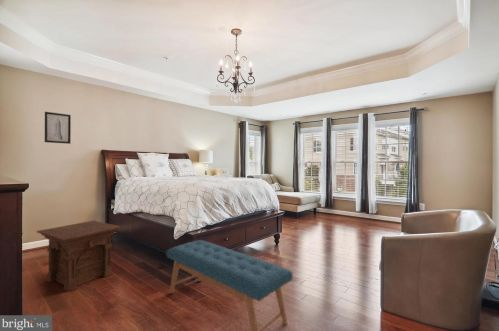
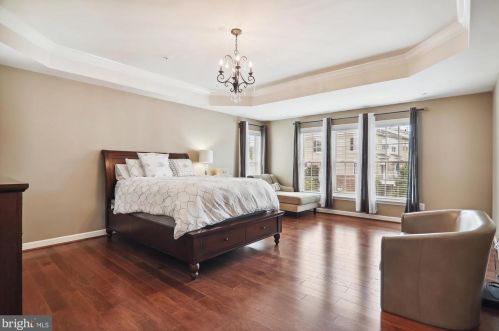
- wall art [44,111,72,145]
- bench [165,239,294,331]
- side table [36,220,123,292]
